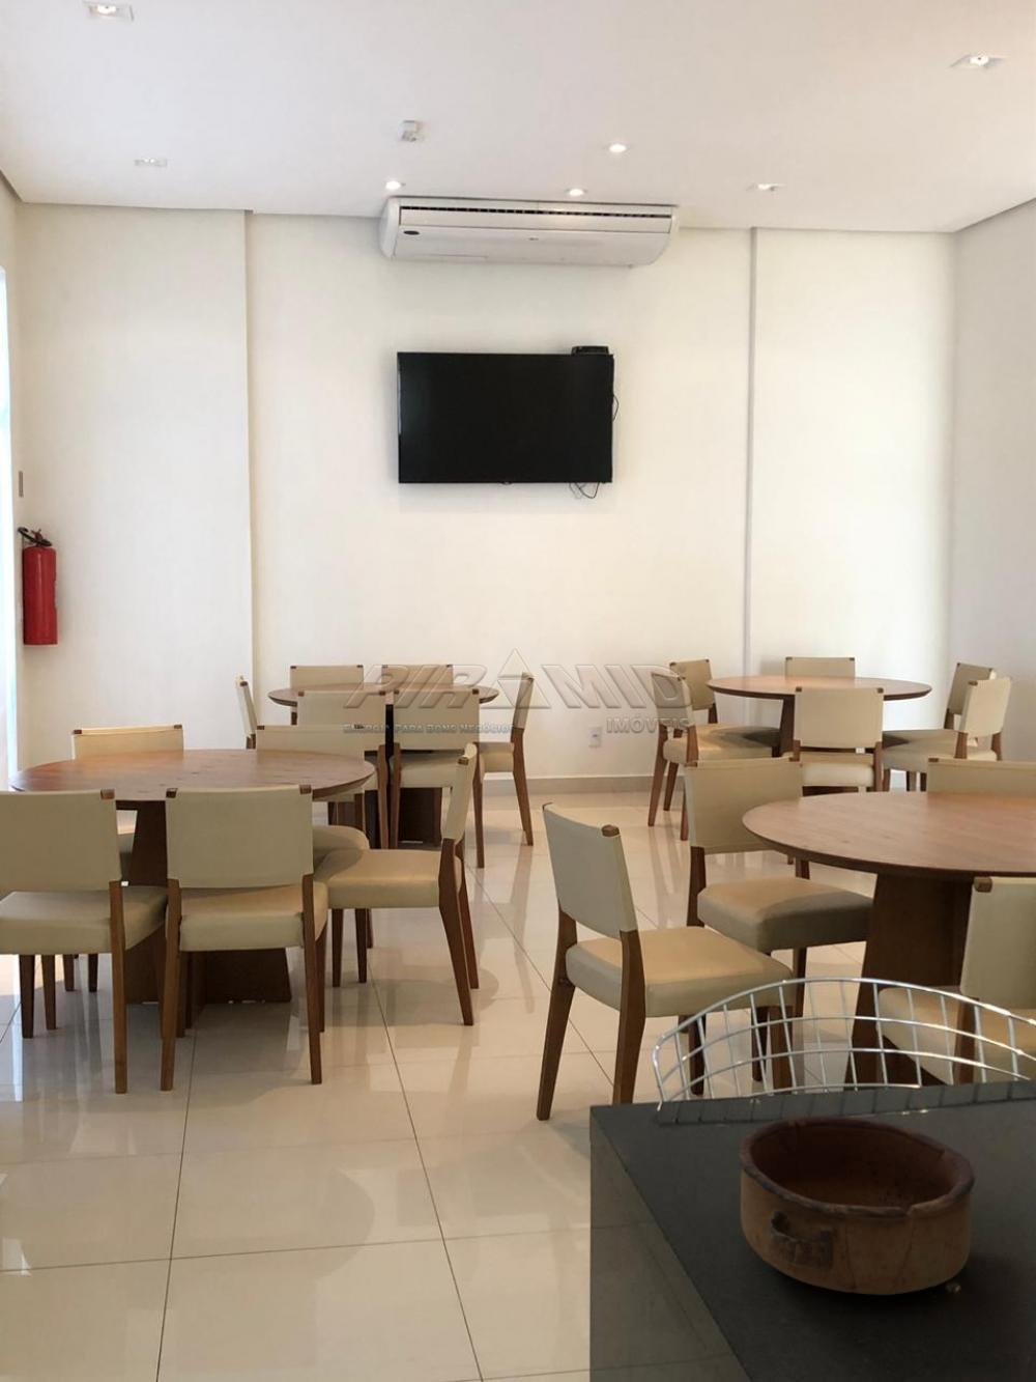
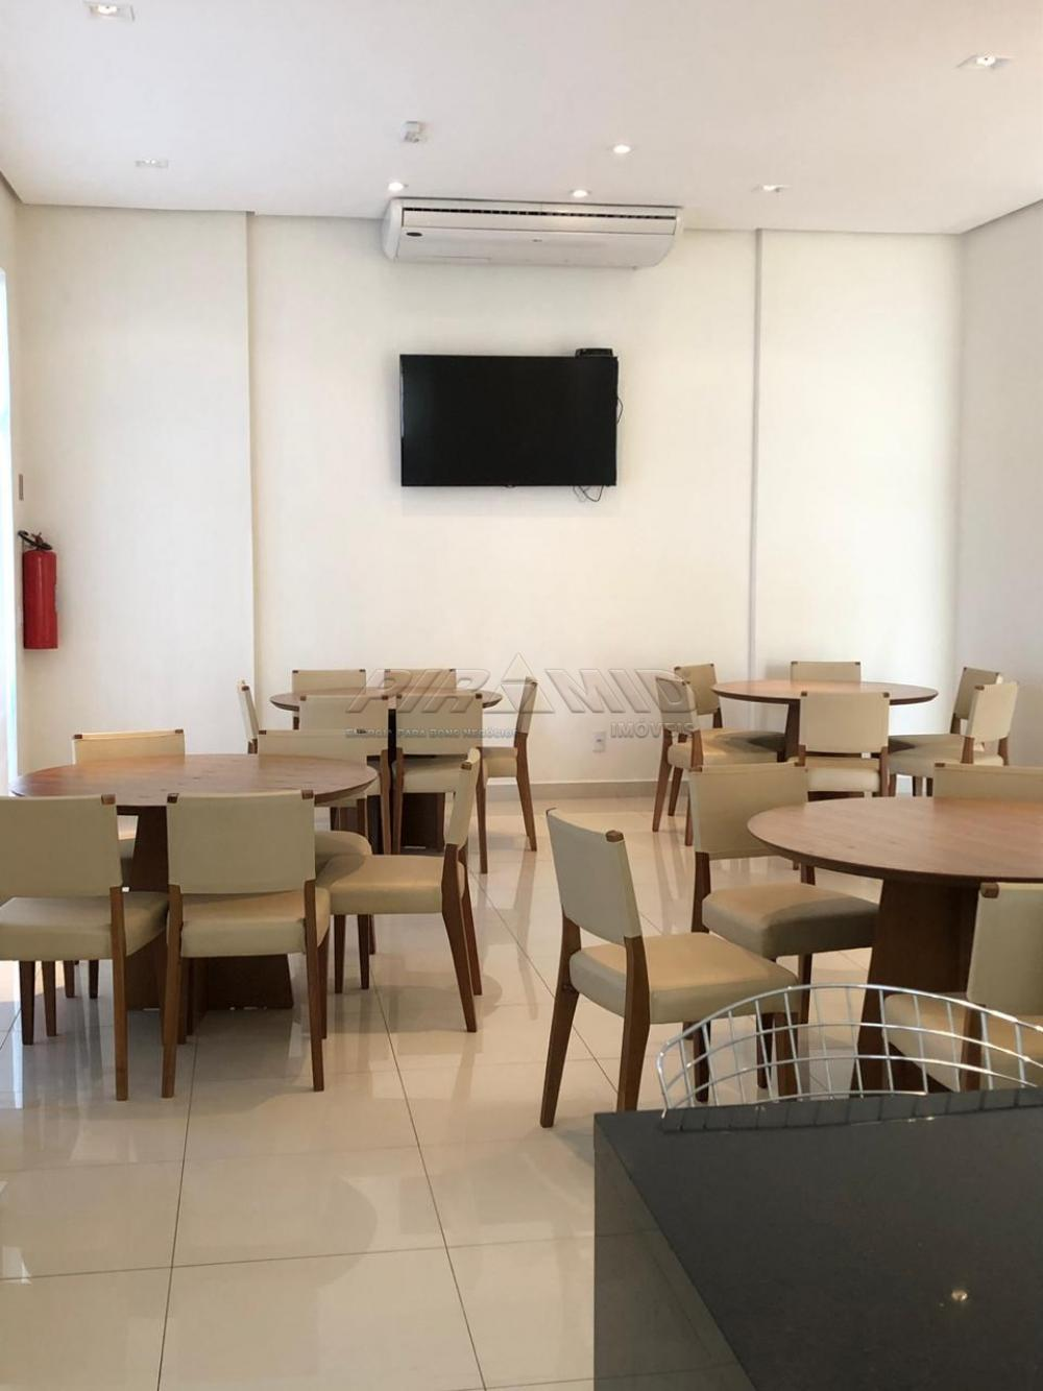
- bowl [735,1114,977,1296]
